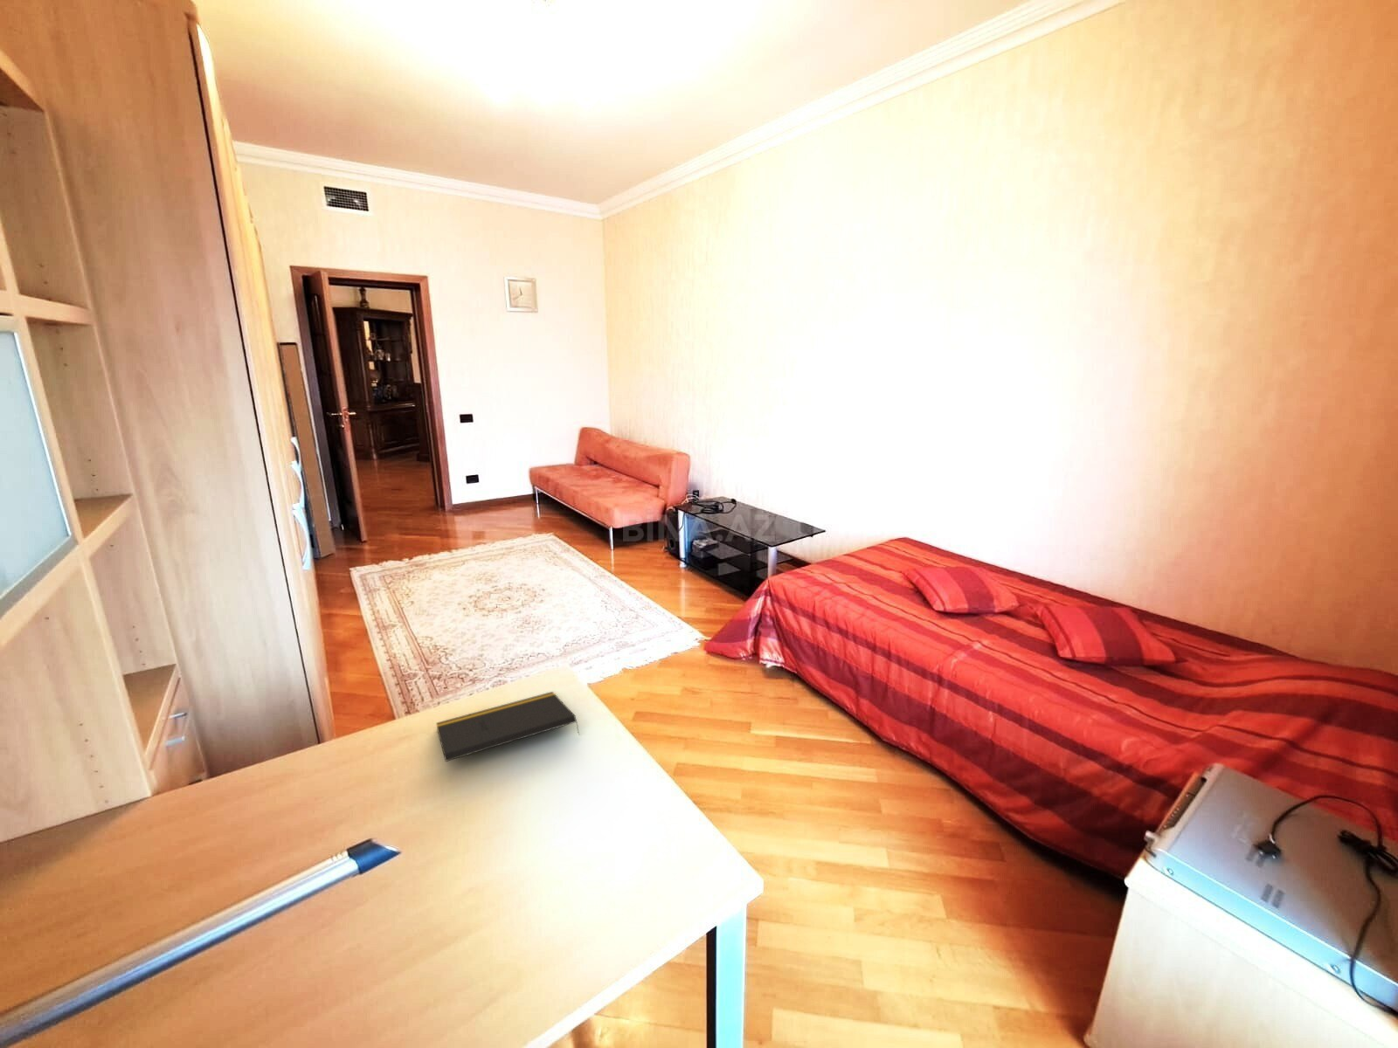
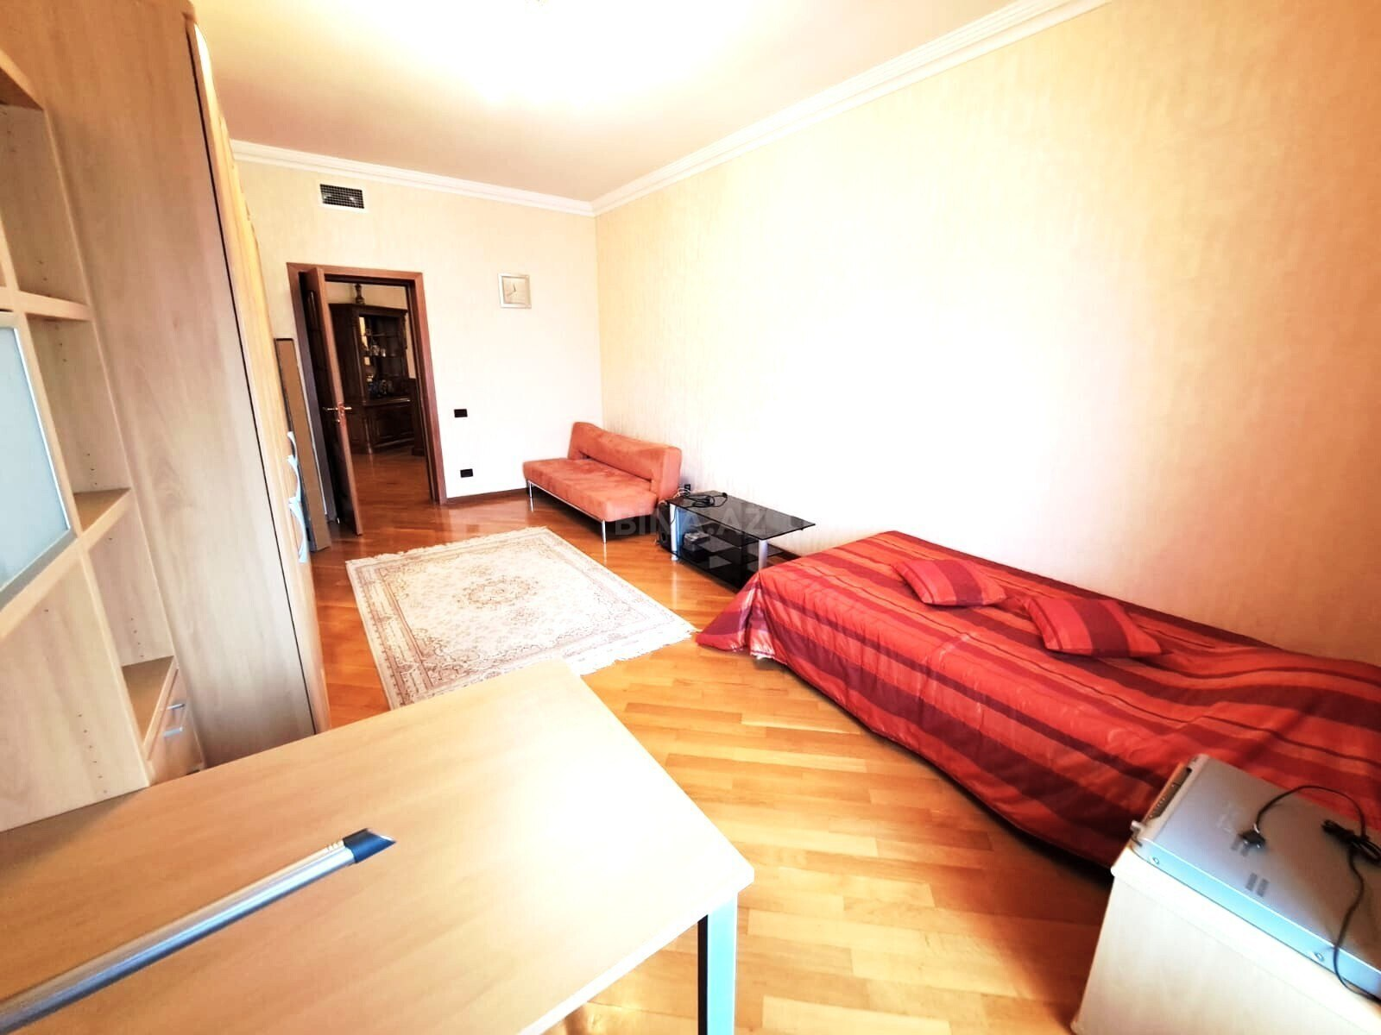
- notepad [435,691,581,763]
